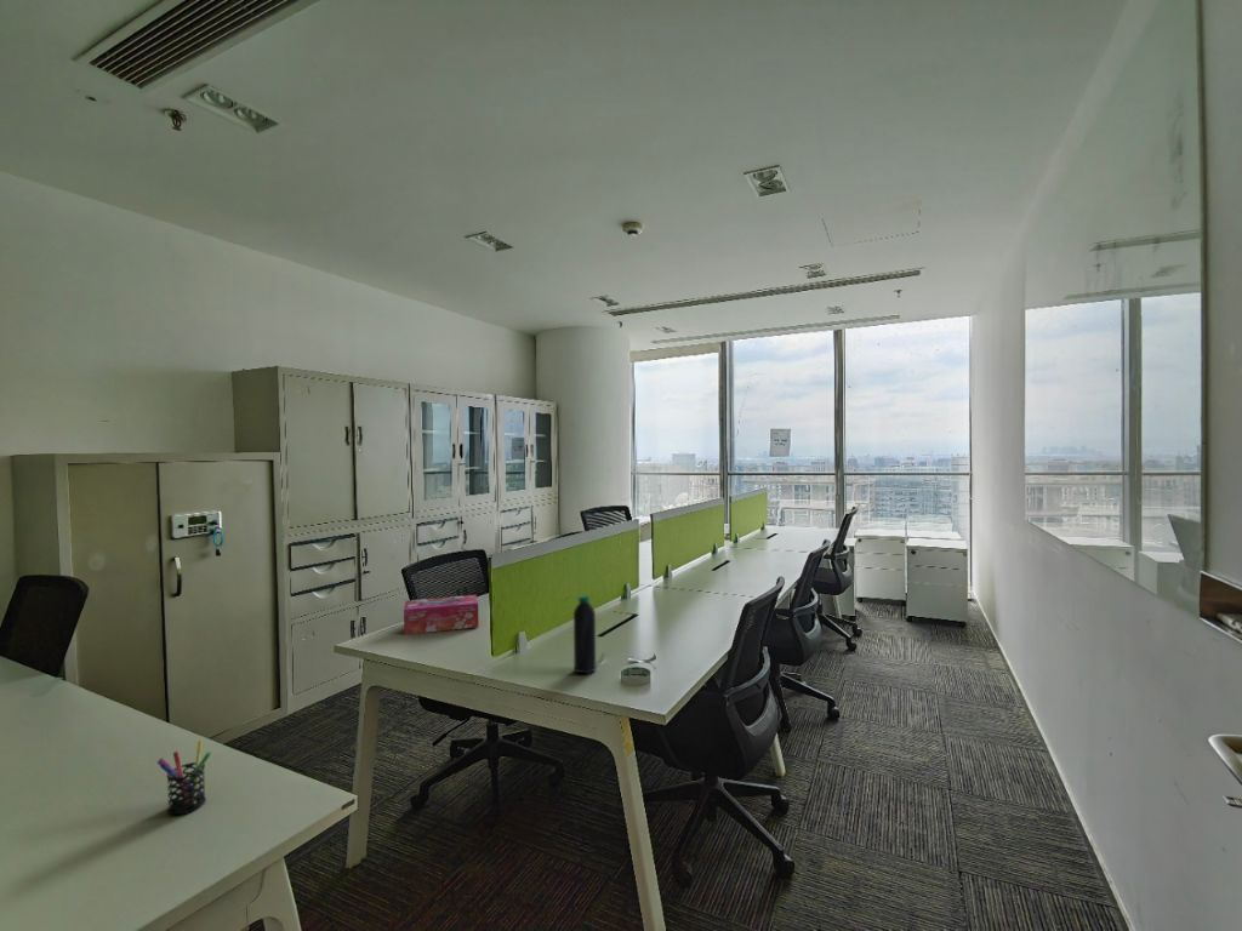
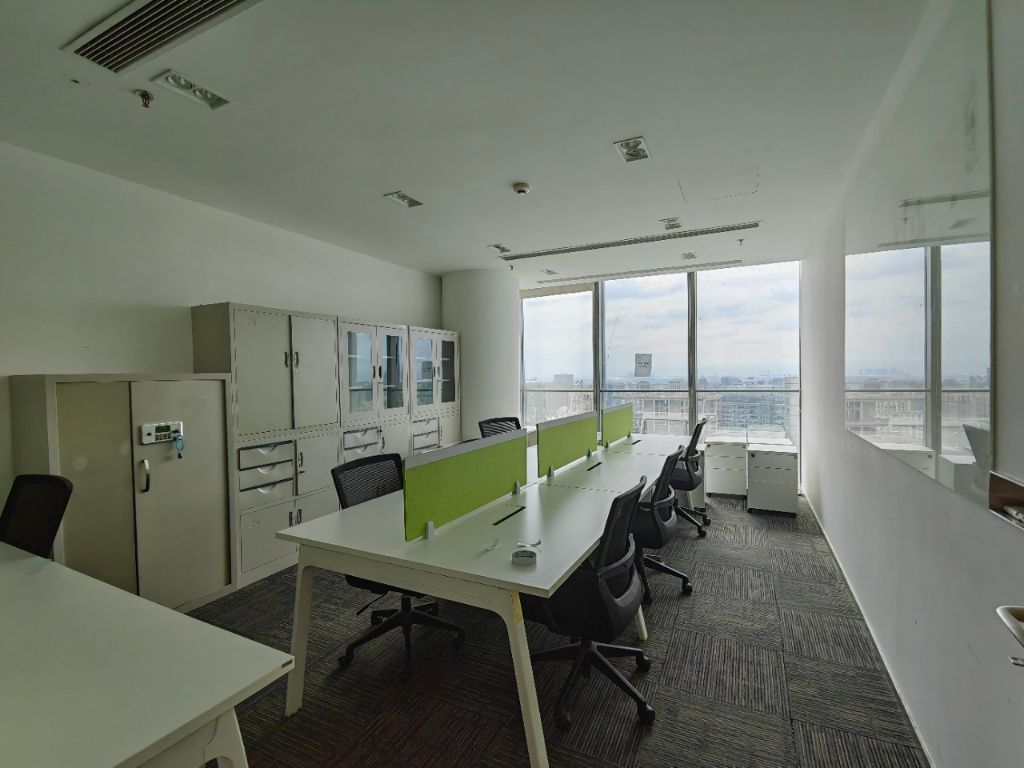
- pen holder [156,739,212,816]
- tissue box [403,594,480,635]
- water bottle [572,594,597,675]
